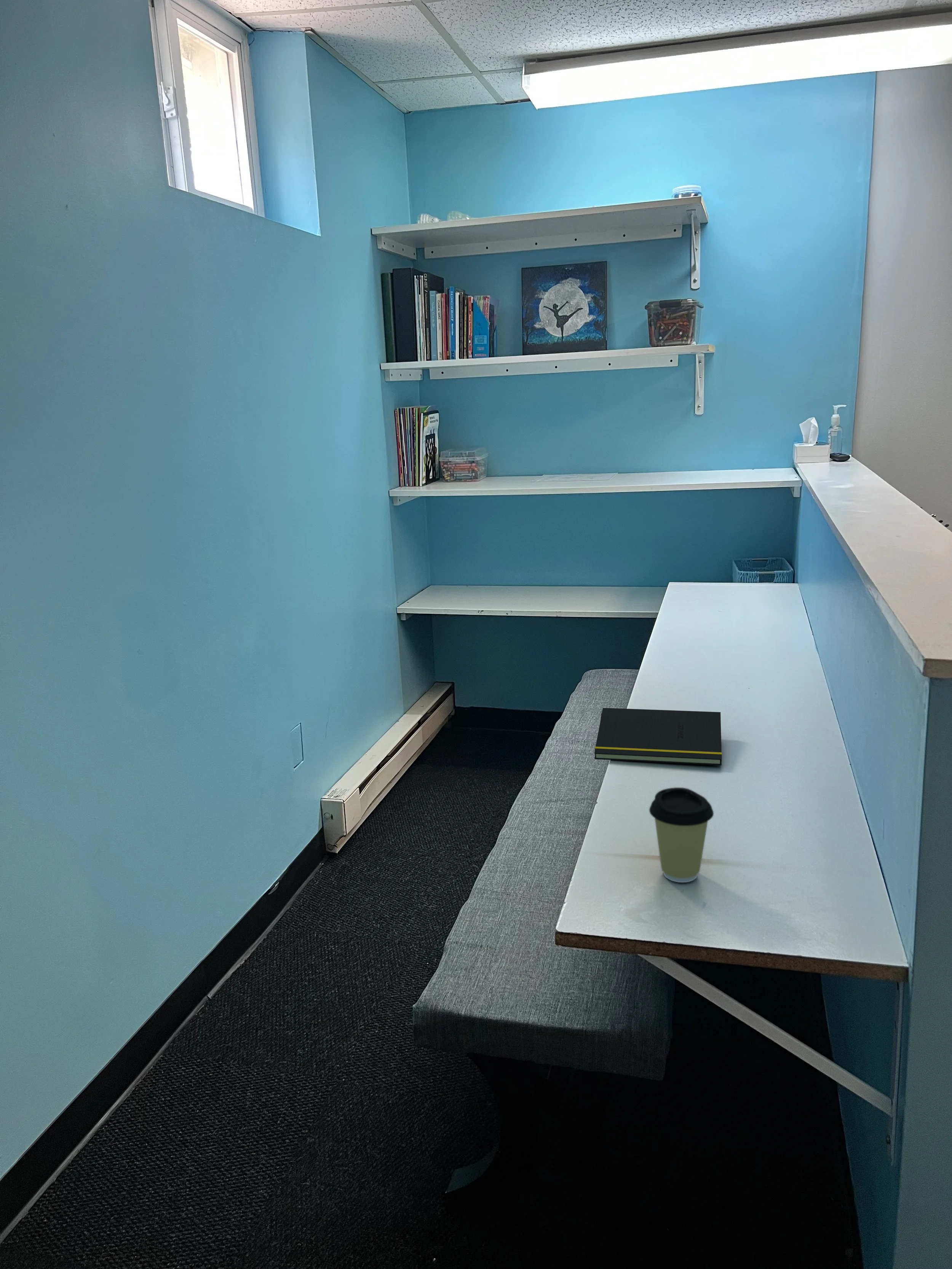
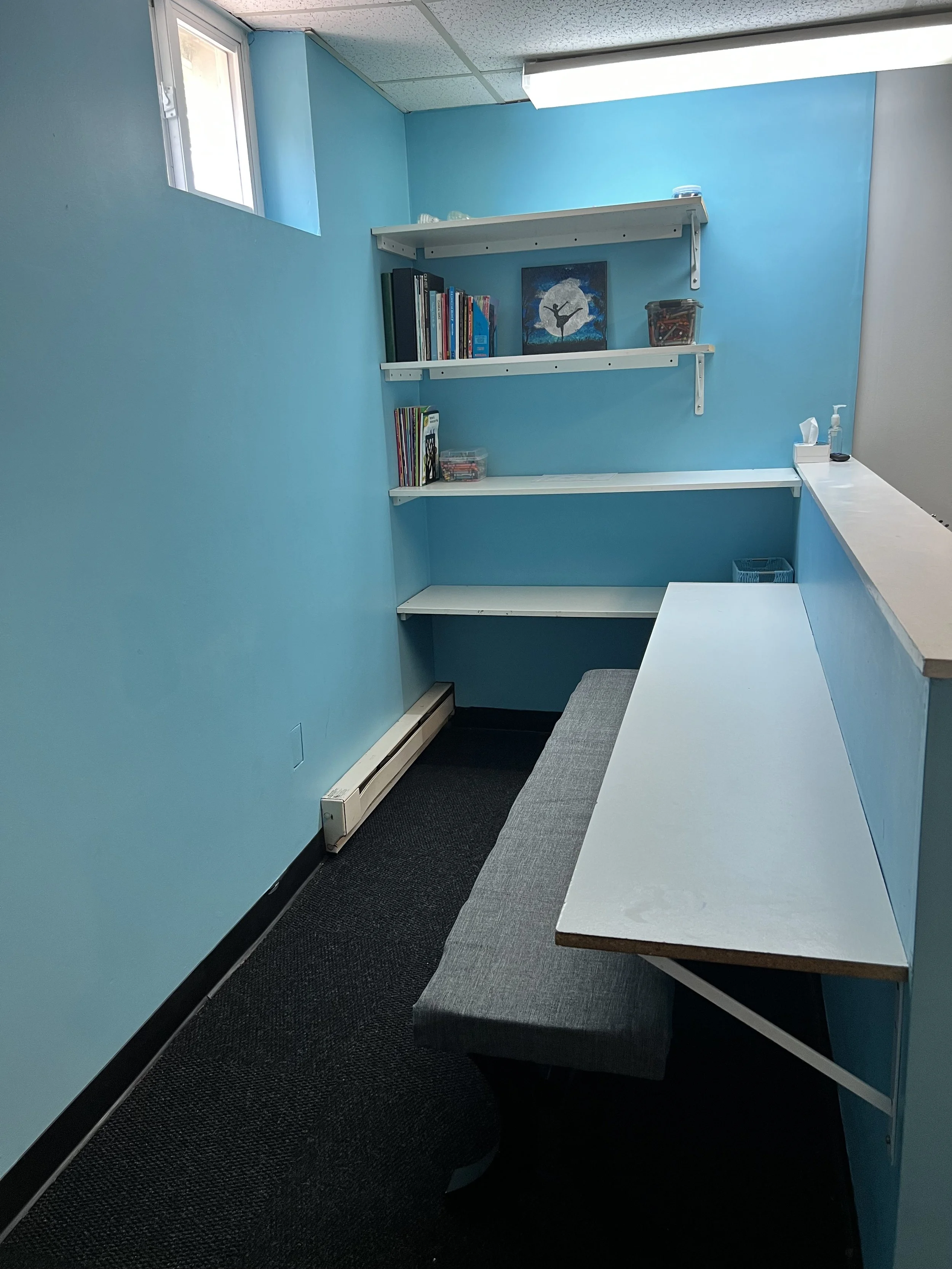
- coffee cup [649,787,714,883]
- notepad [594,707,722,766]
